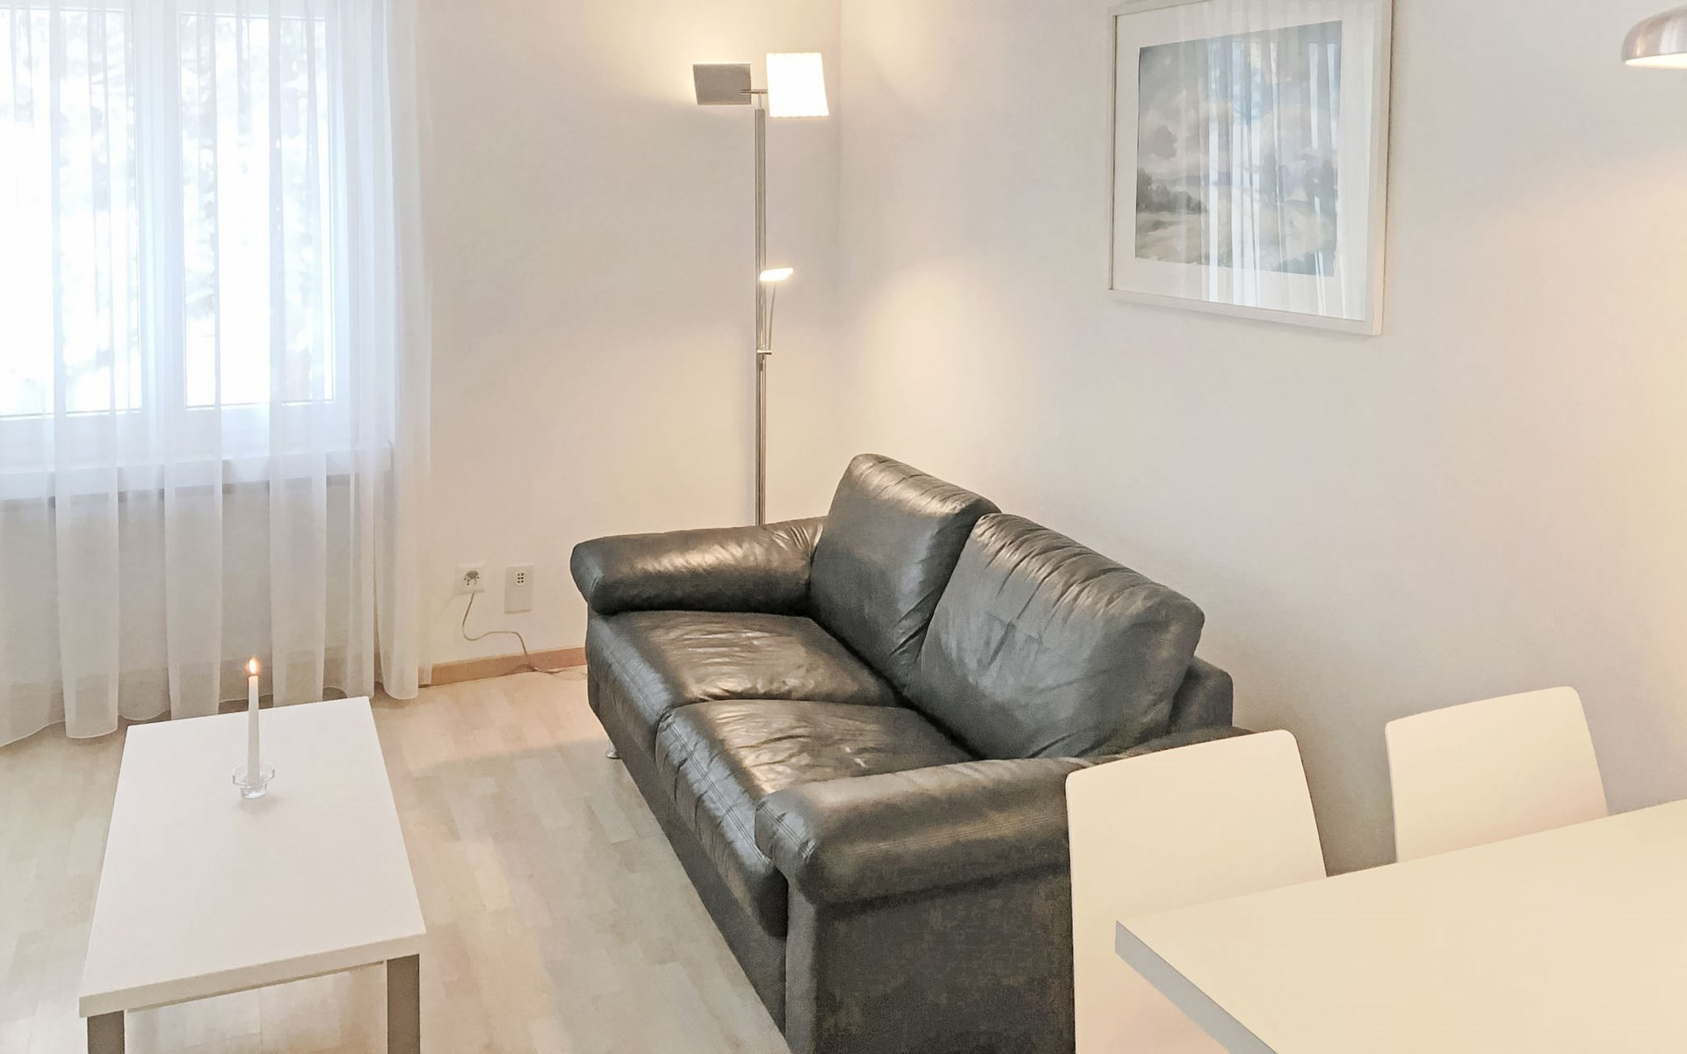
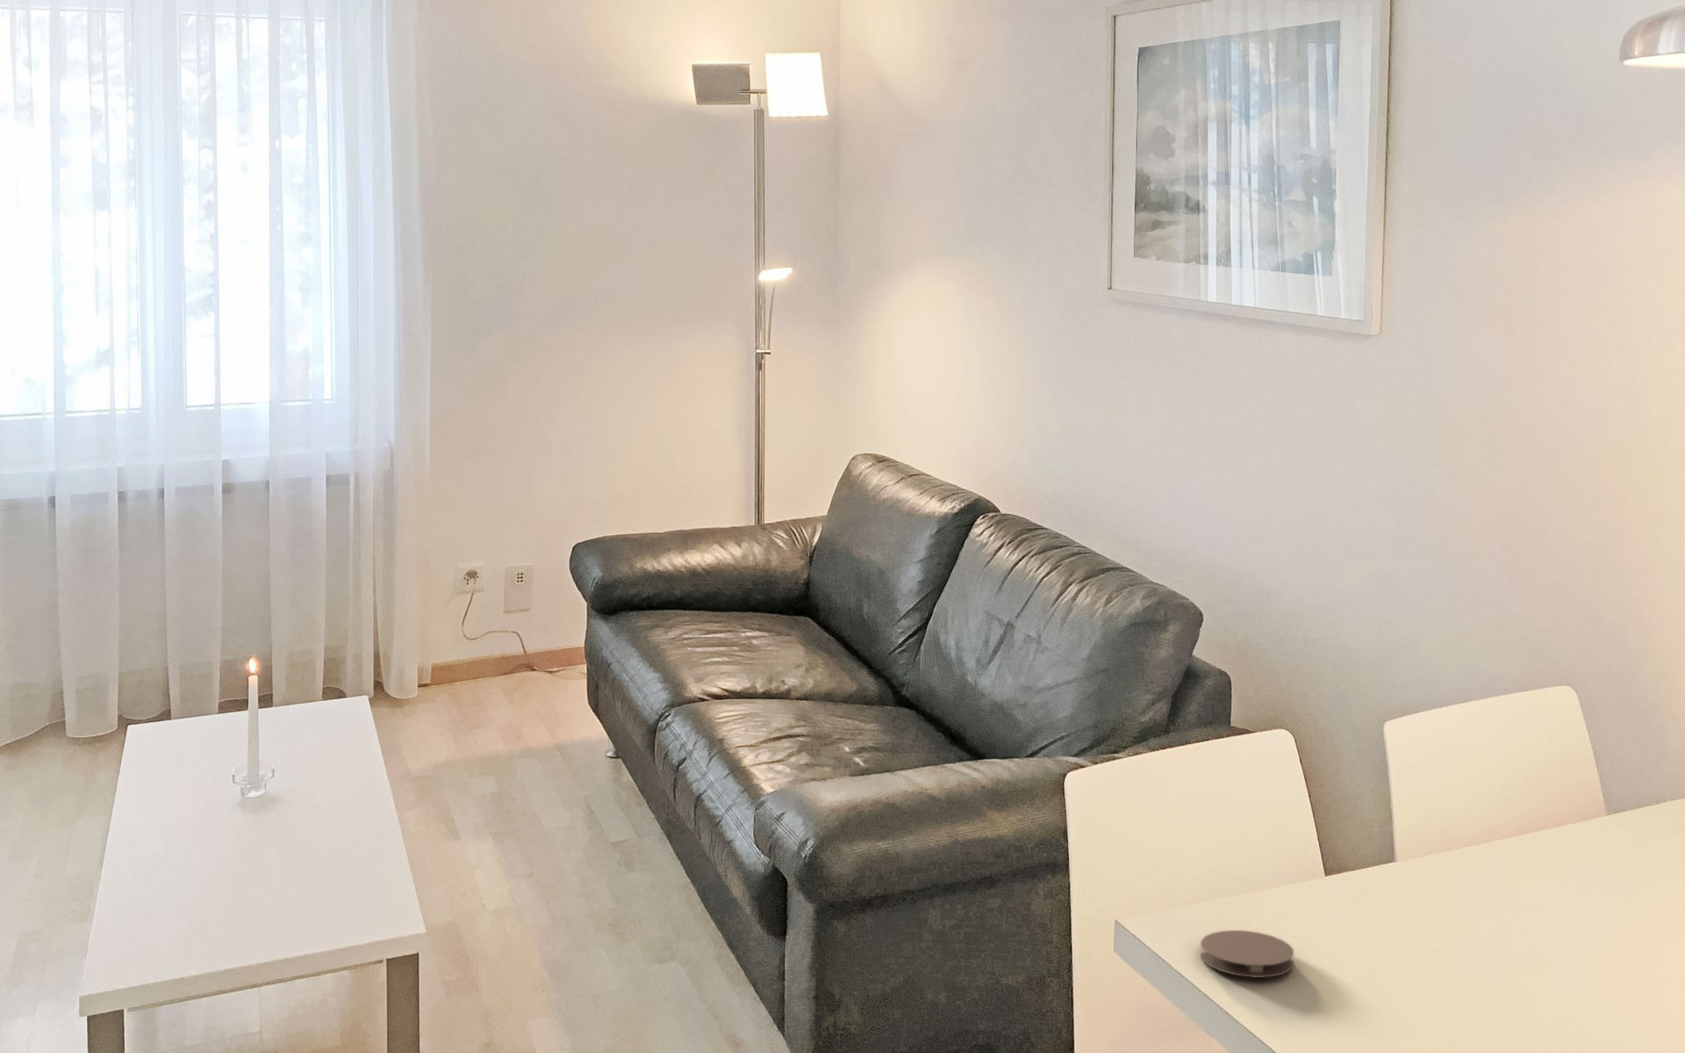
+ coaster [1200,929,1294,979]
